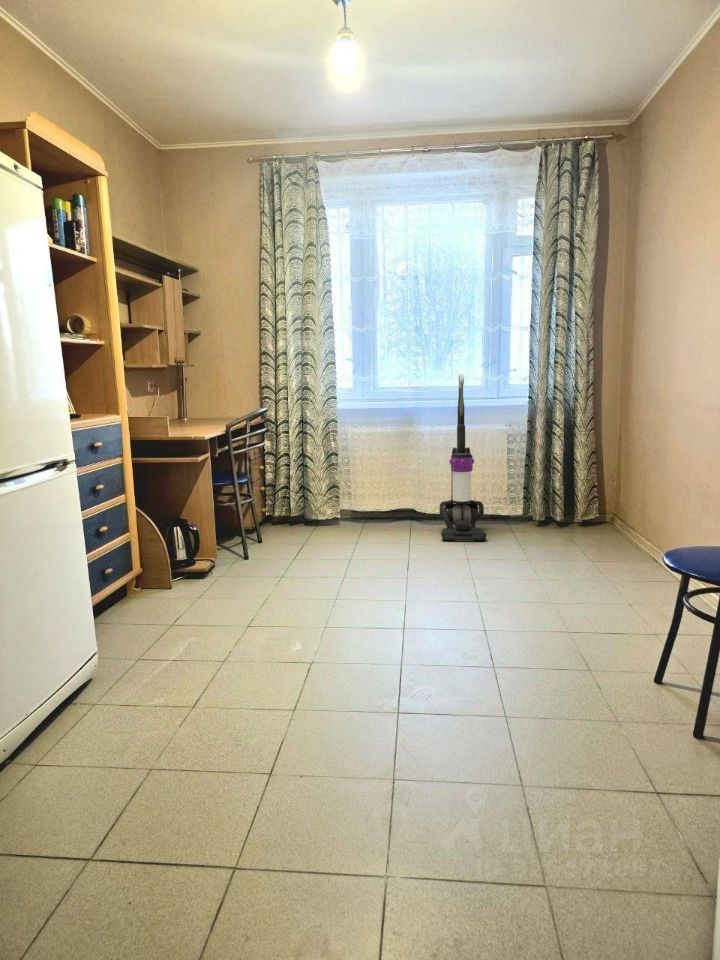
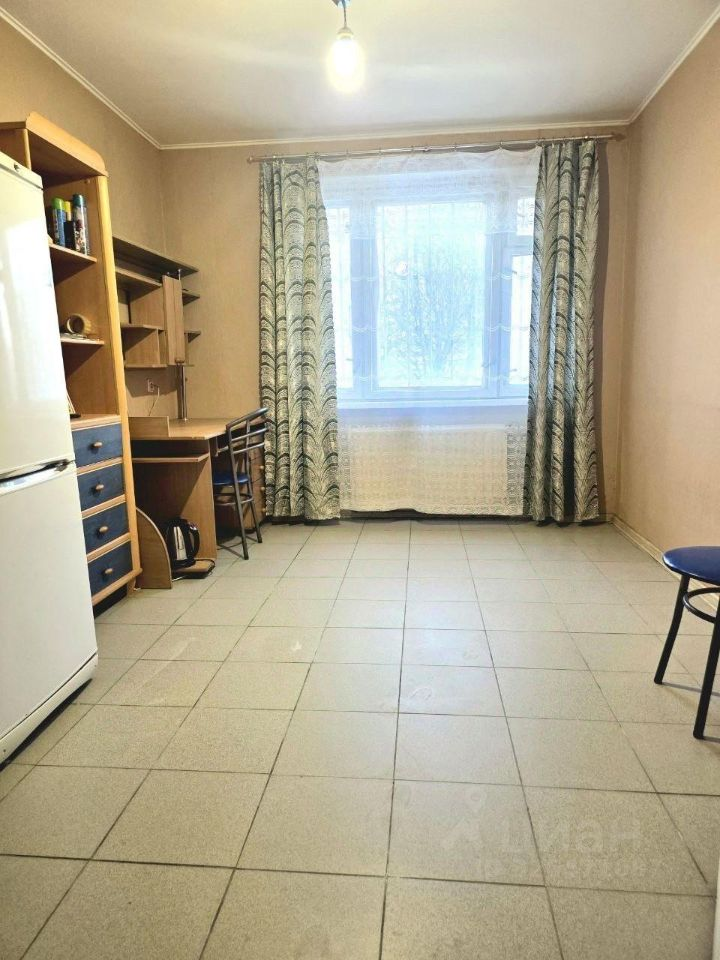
- vacuum cleaner [439,373,487,541]
